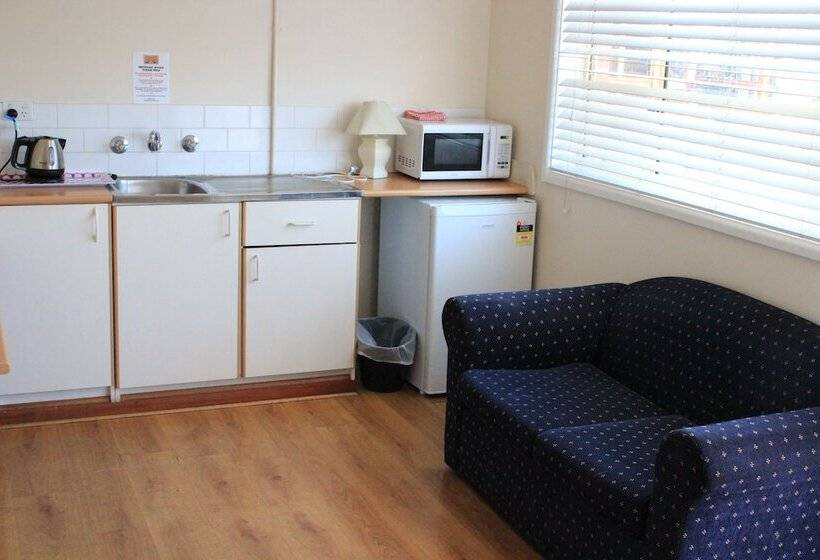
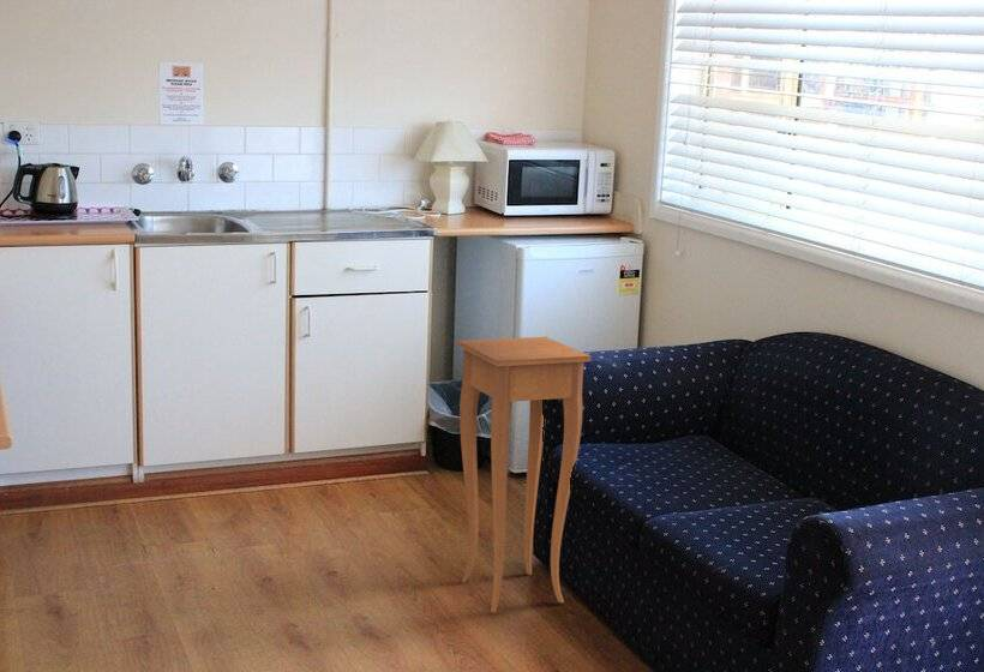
+ side table [456,336,593,613]
